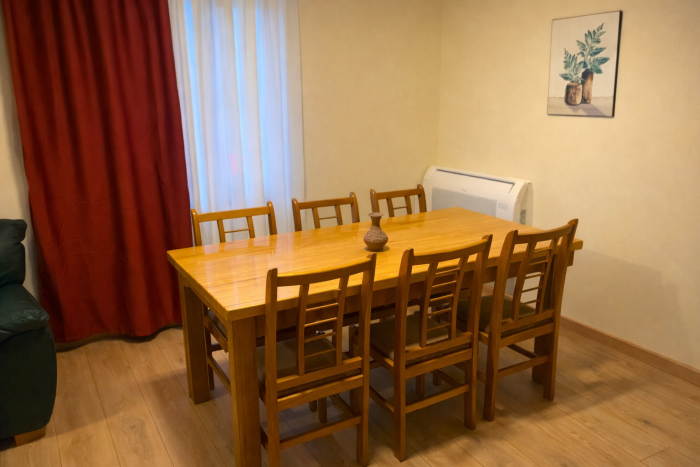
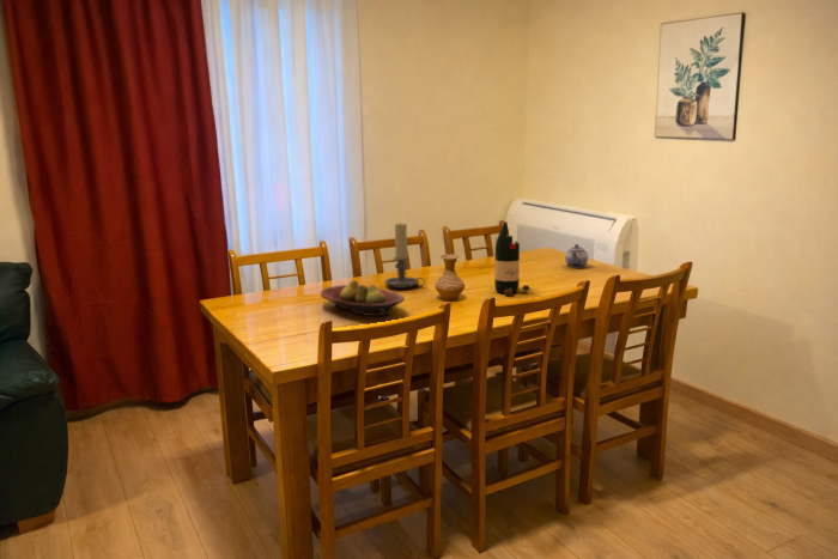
+ wine bottle [493,220,532,296]
+ teapot [564,243,589,268]
+ candle holder [383,221,426,290]
+ fruit bowl [318,279,406,317]
